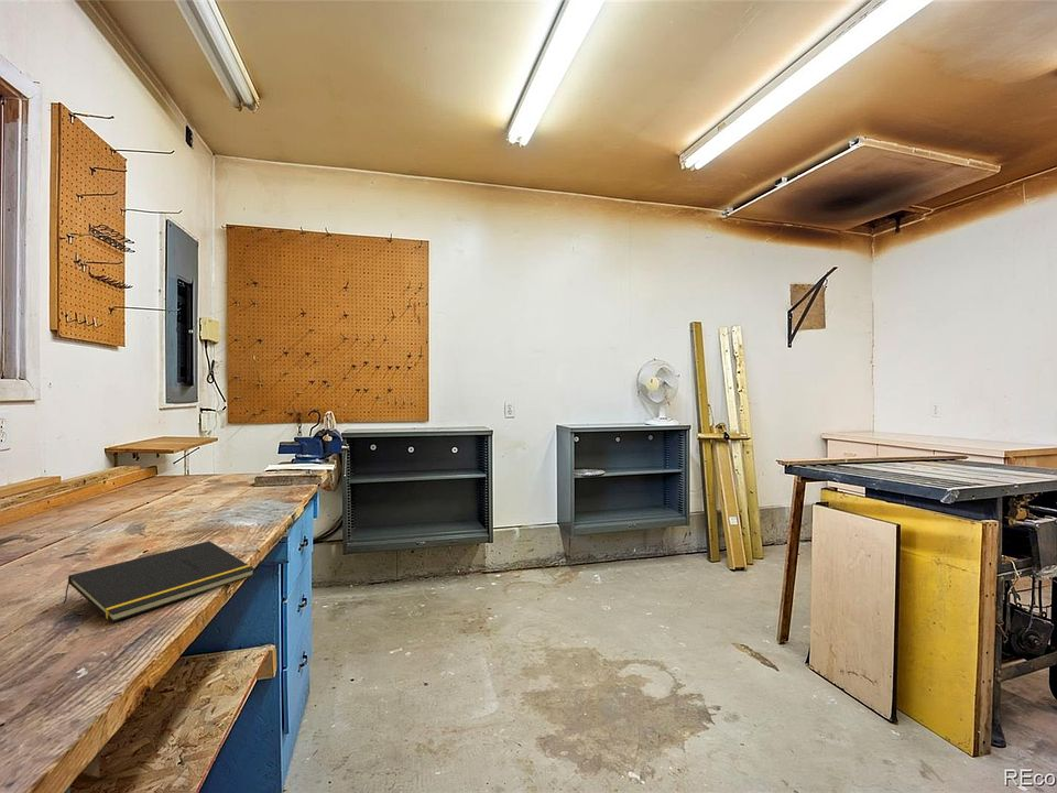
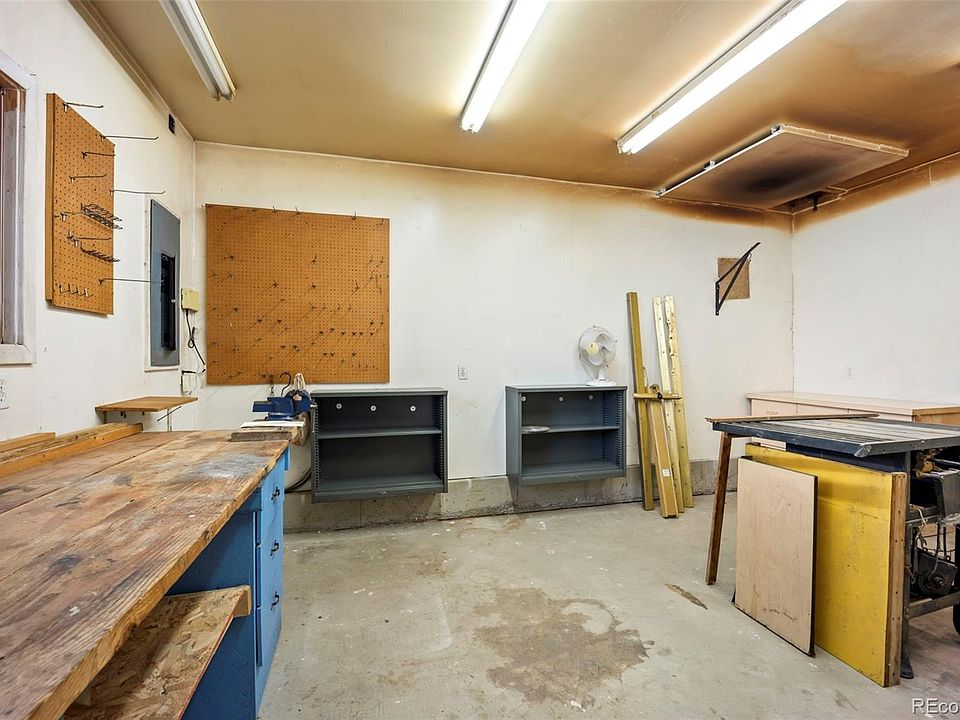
- notepad [63,540,255,623]
